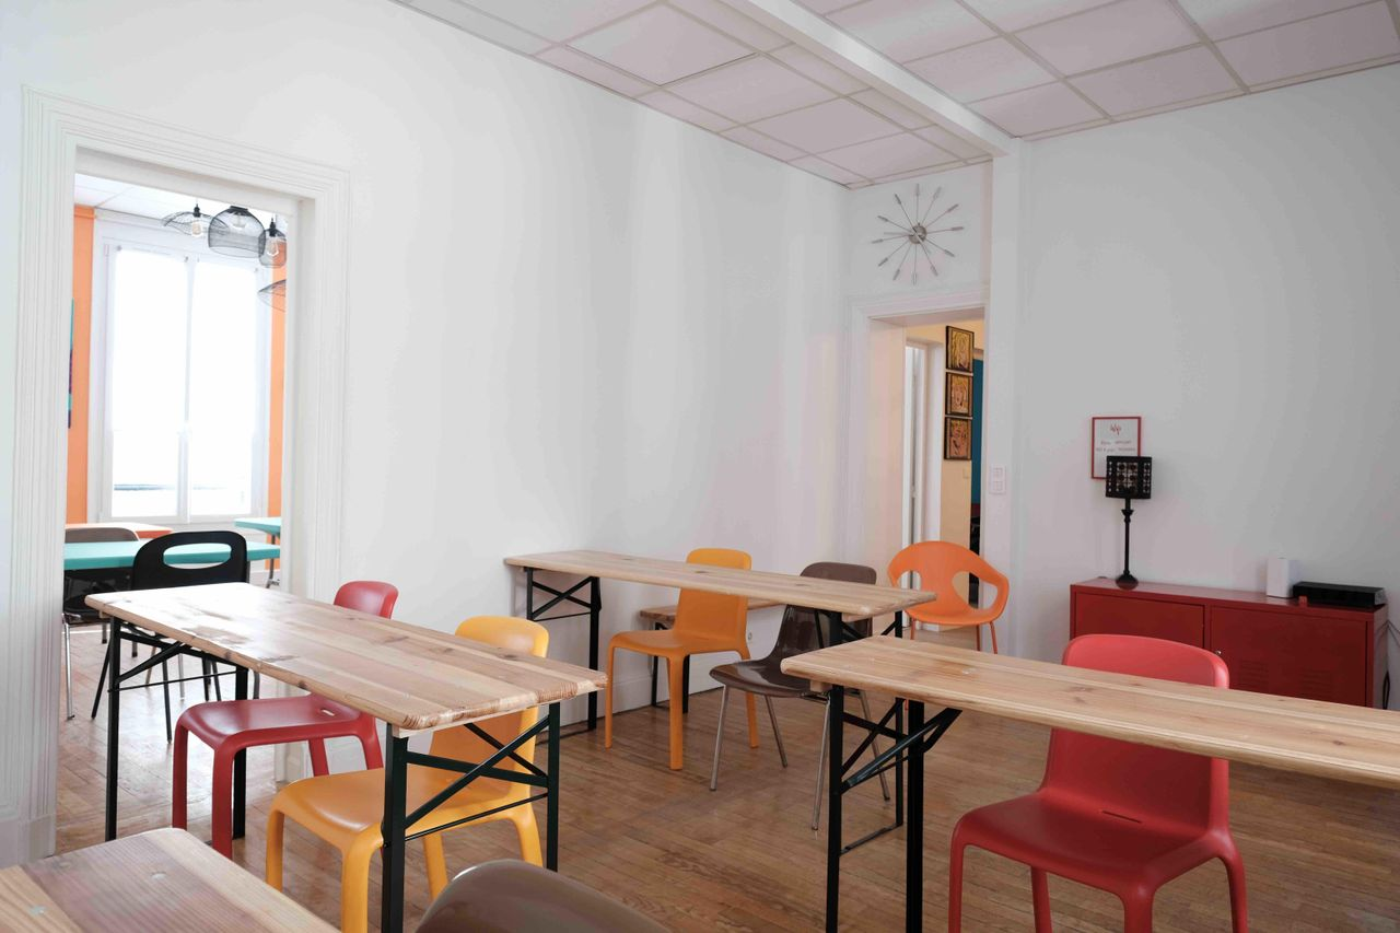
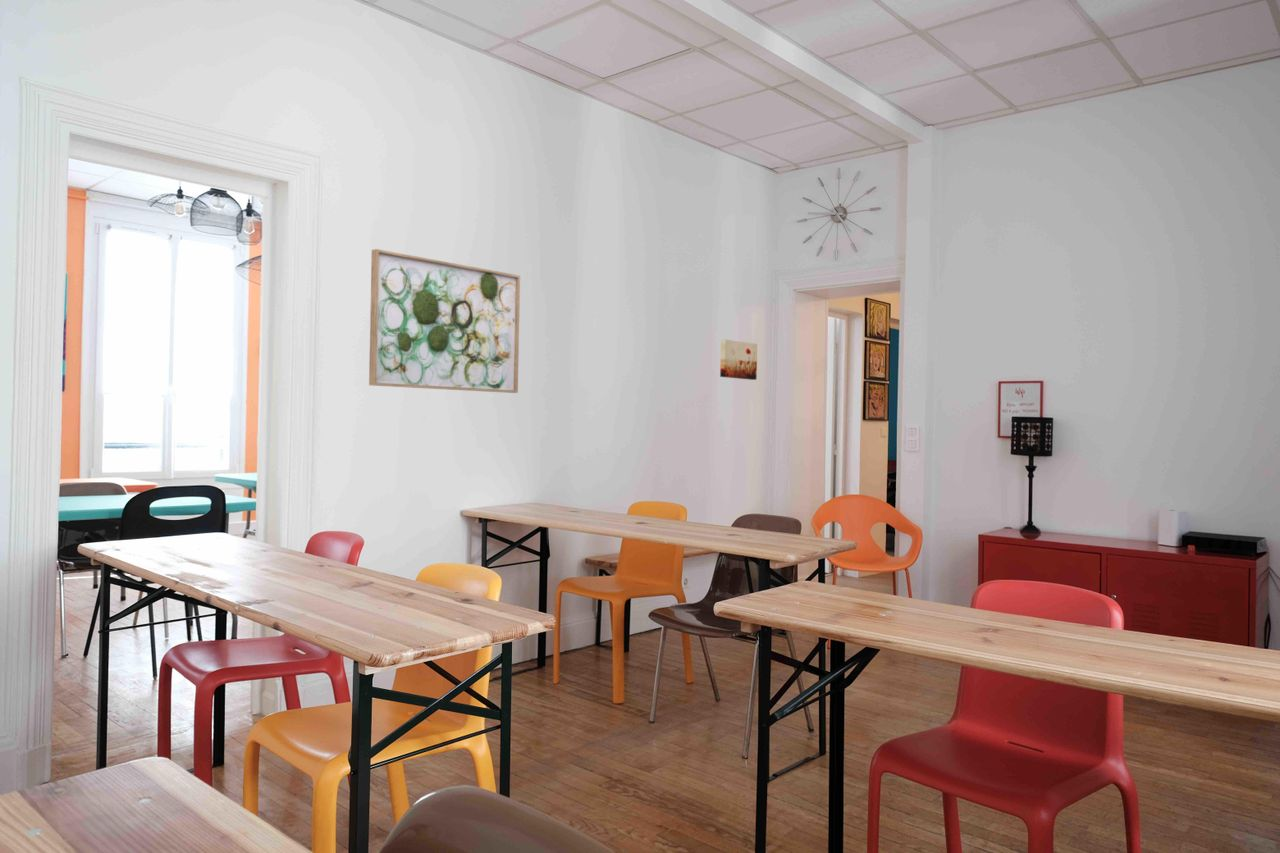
+ wall art [719,338,758,381]
+ wall art [368,248,521,394]
